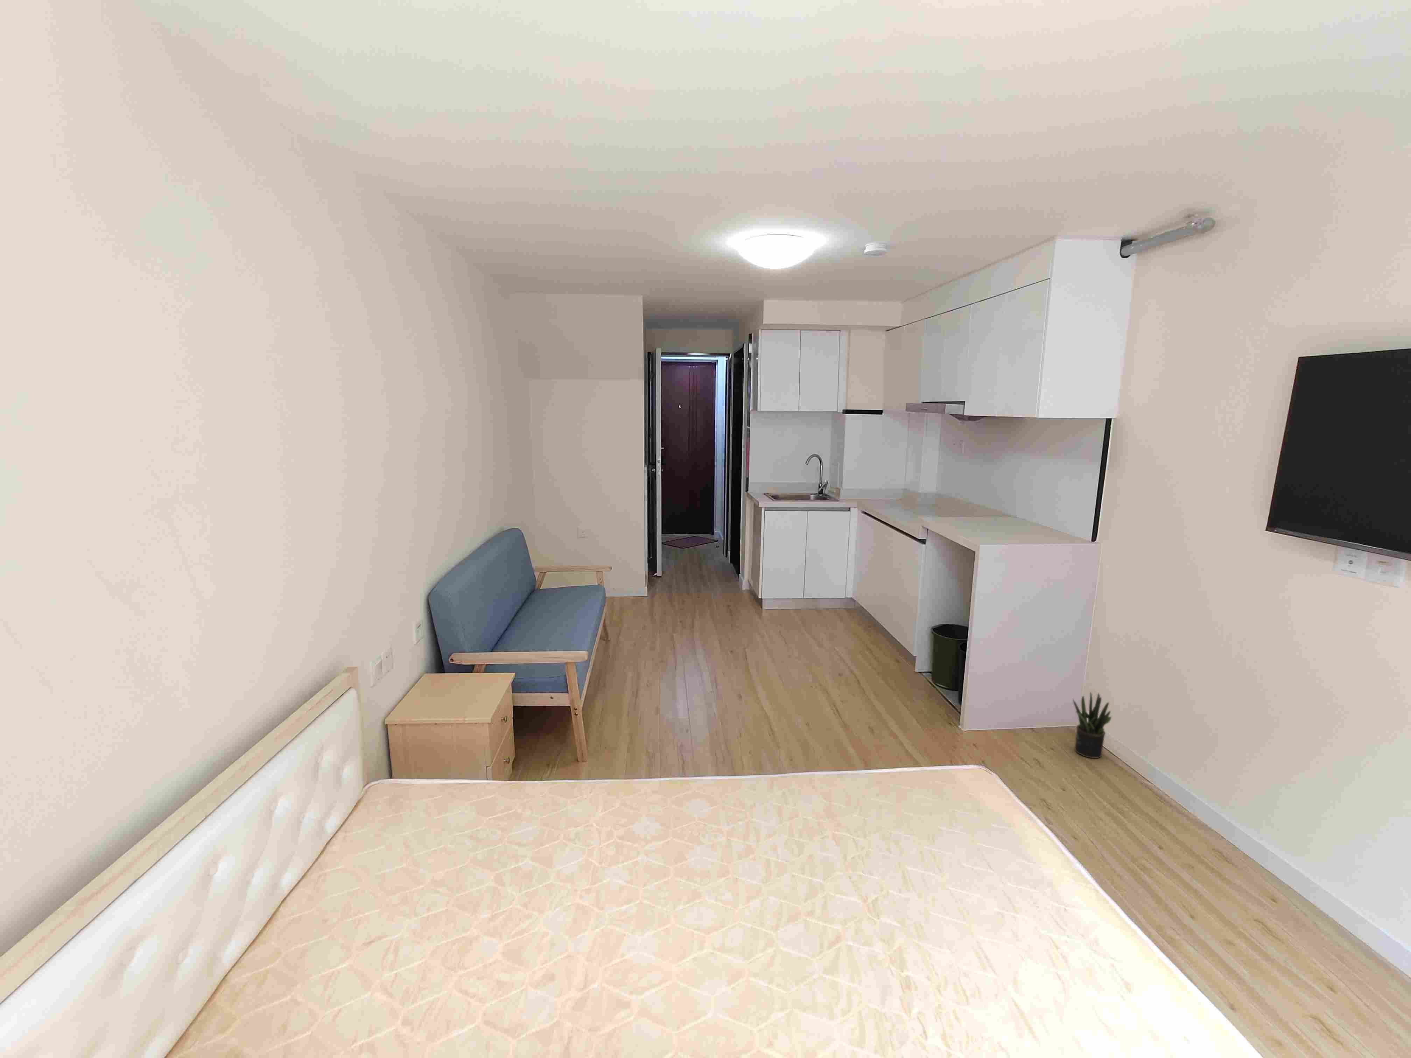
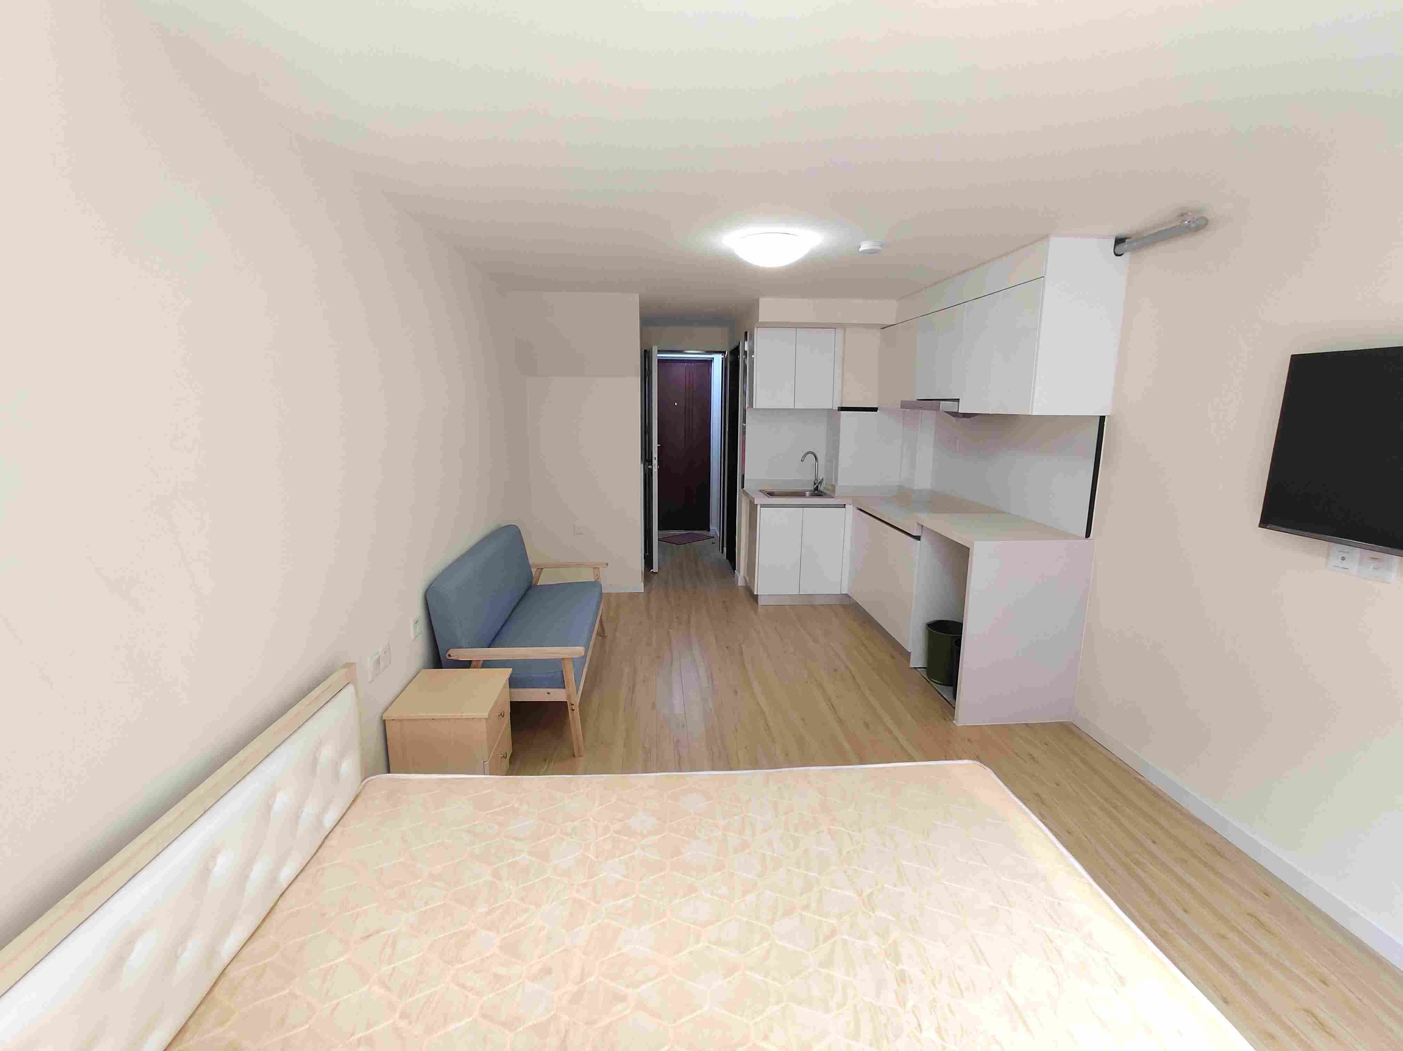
- potted plant [1072,691,1112,759]
